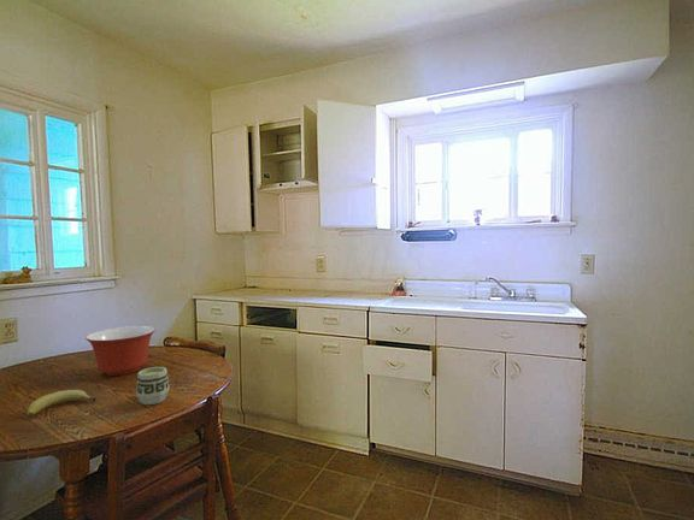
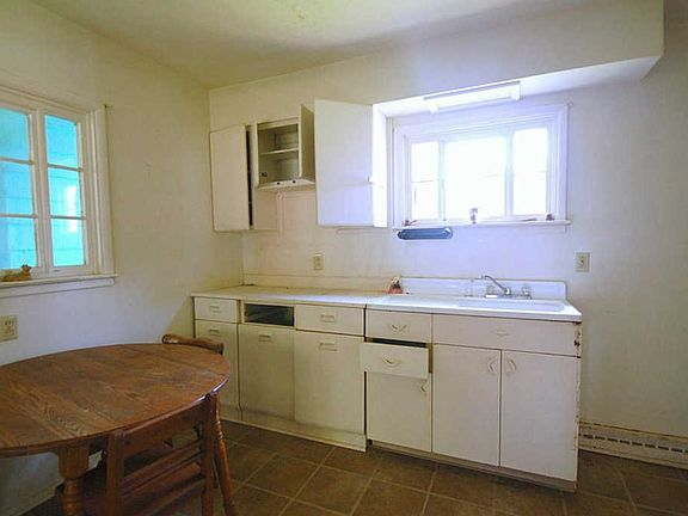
- mixing bowl [84,325,157,377]
- fruit [27,389,98,416]
- cup [135,366,171,406]
